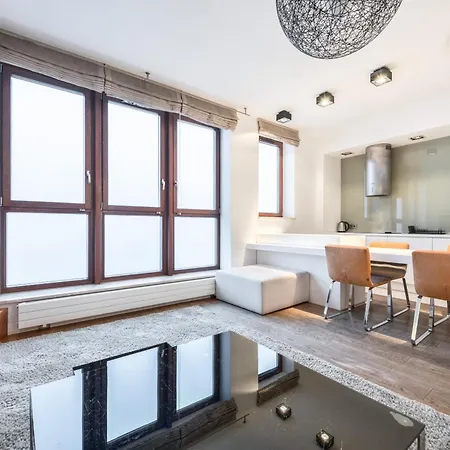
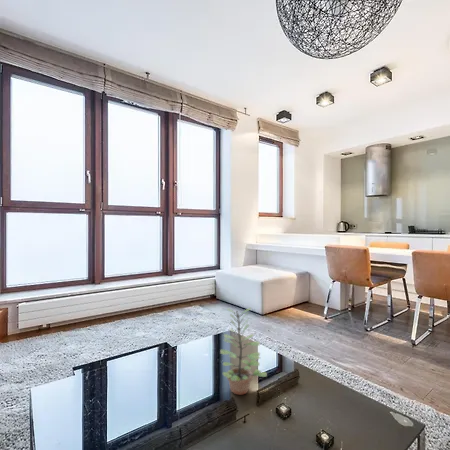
+ plant [219,307,268,396]
